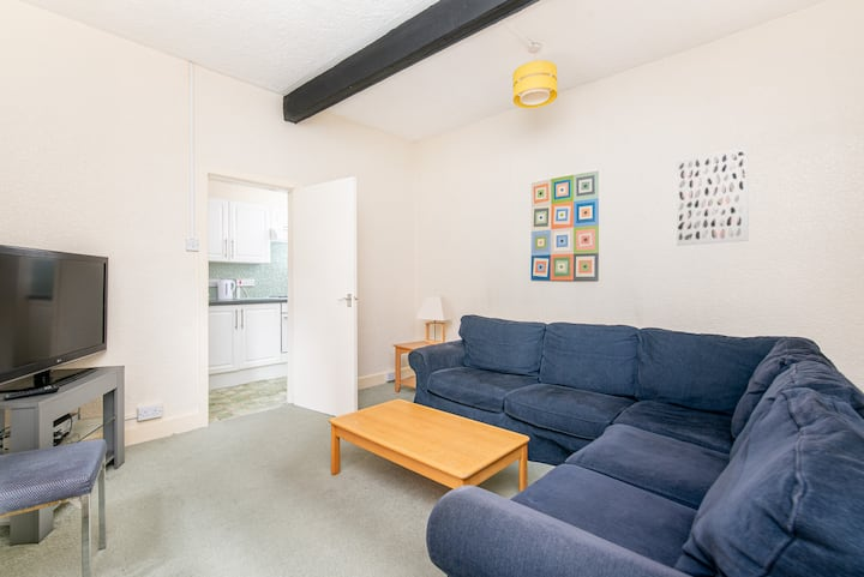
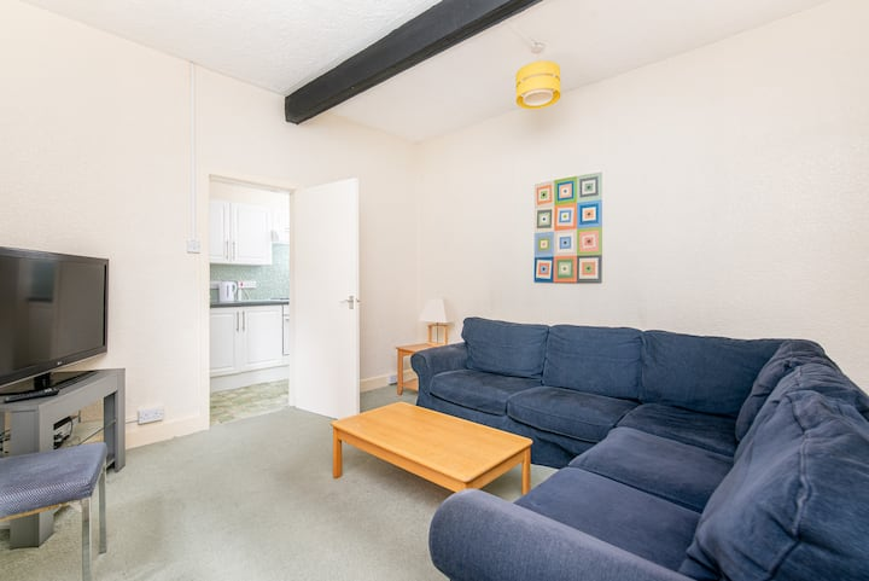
- wall art [674,146,750,247]
